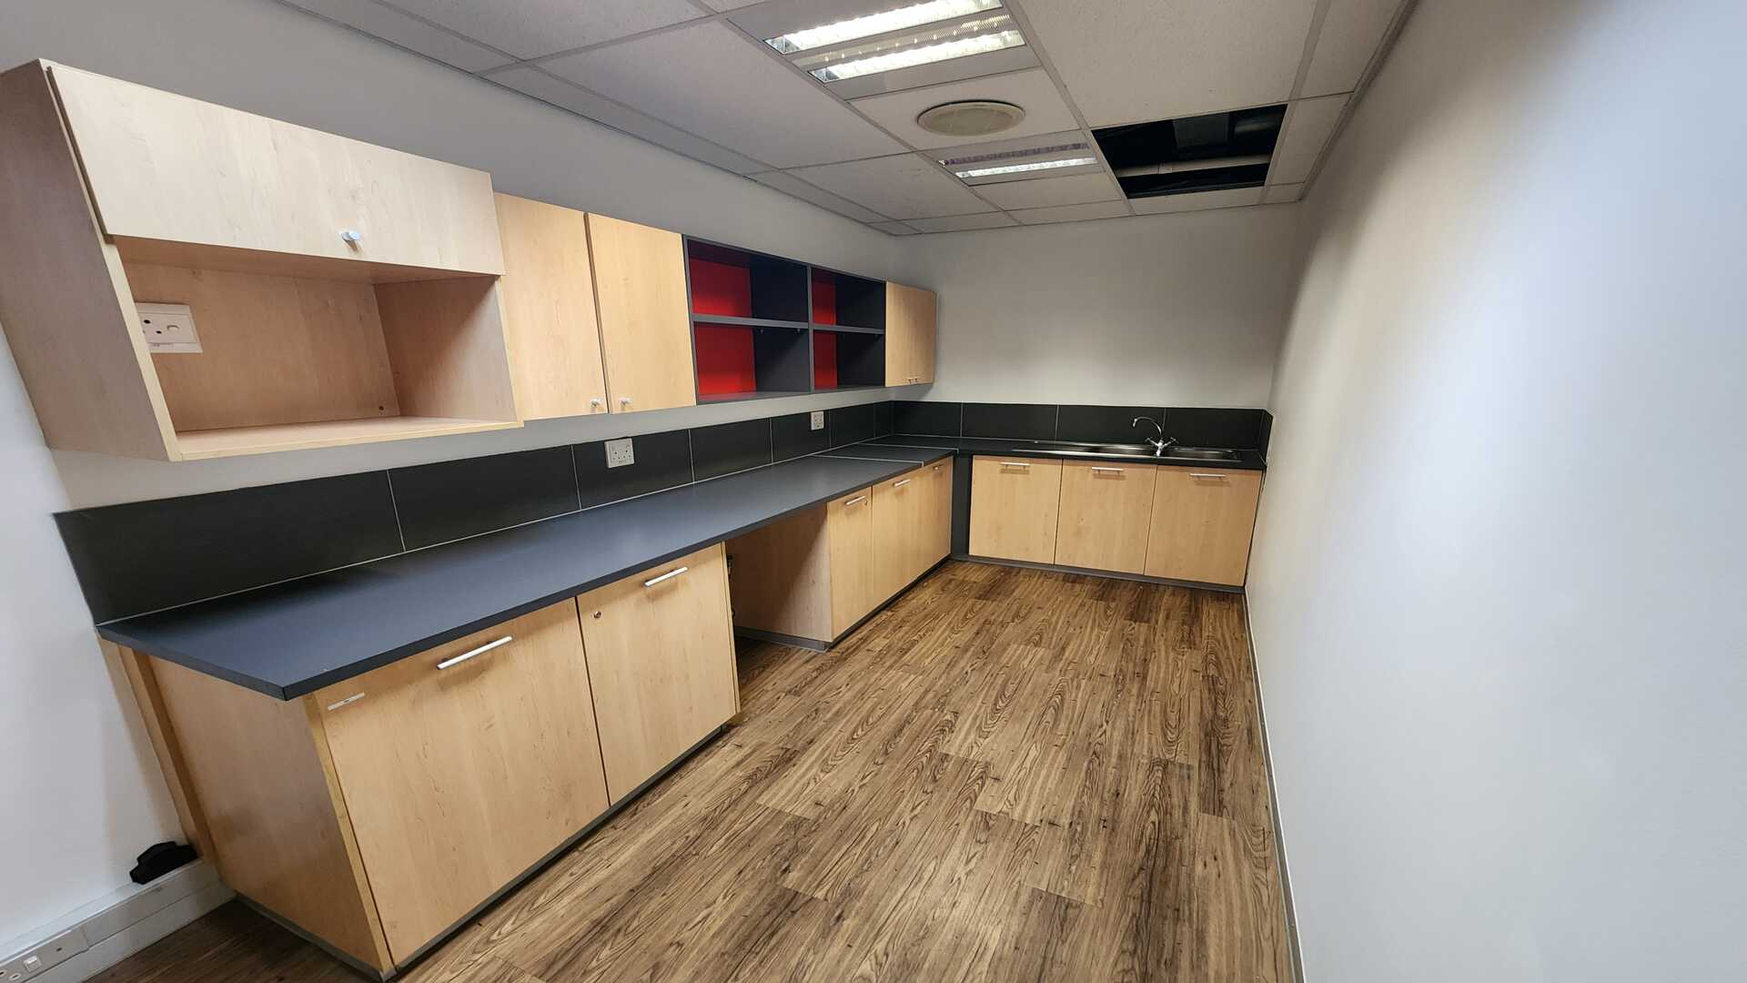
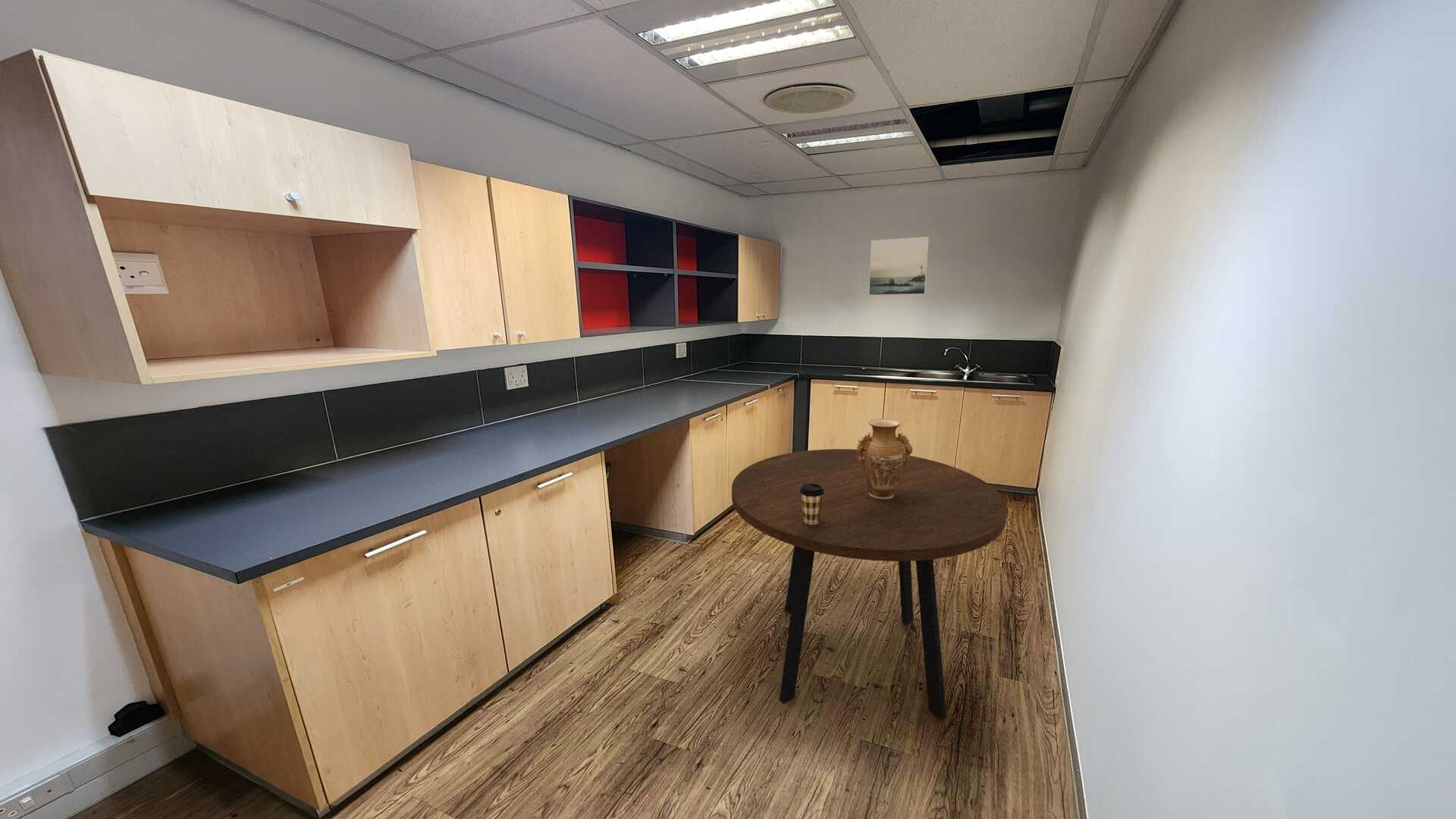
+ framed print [868,236,930,296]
+ coffee cup [800,484,824,525]
+ dining table [731,448,1008,720]
+ vase [856,418,913,499]
